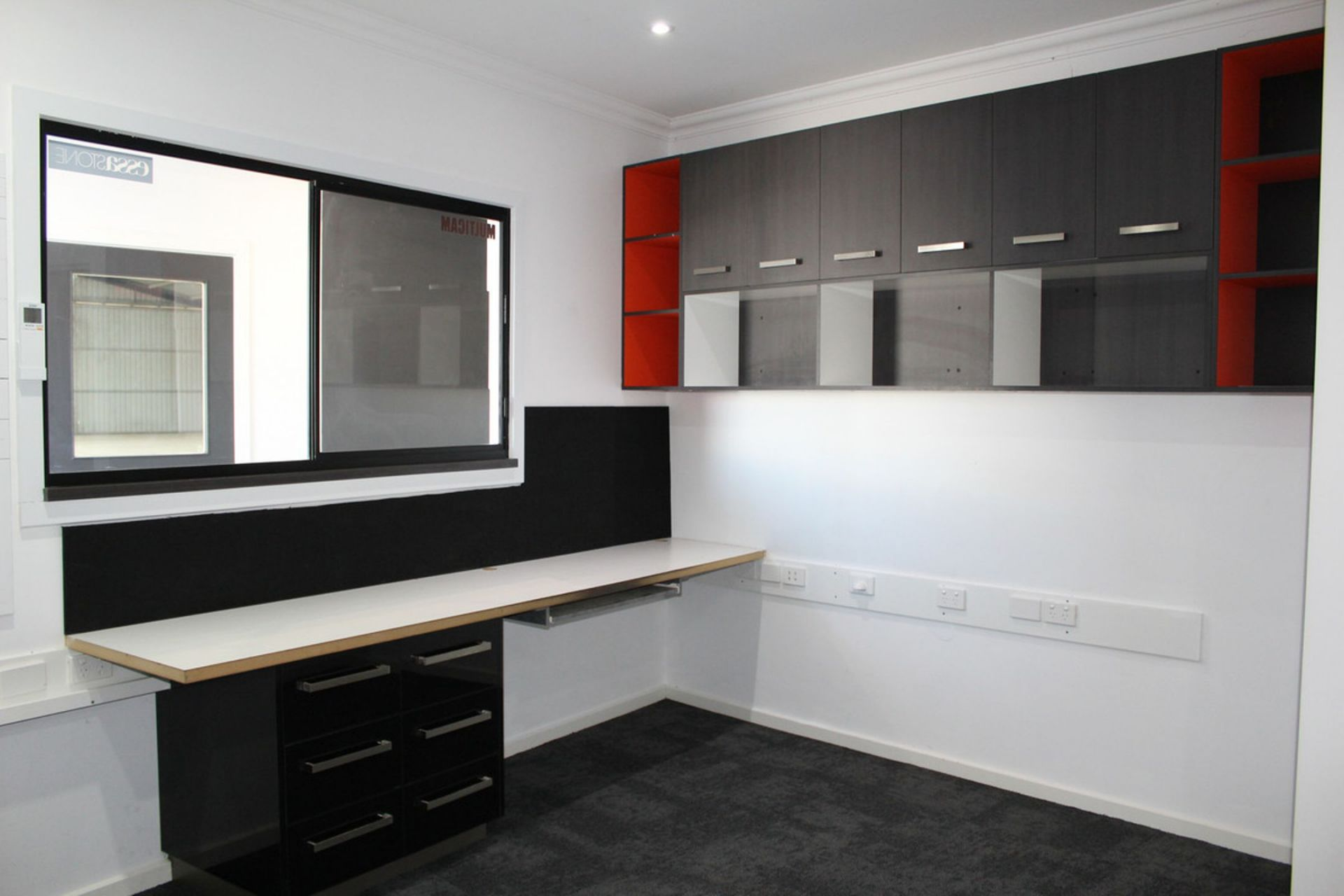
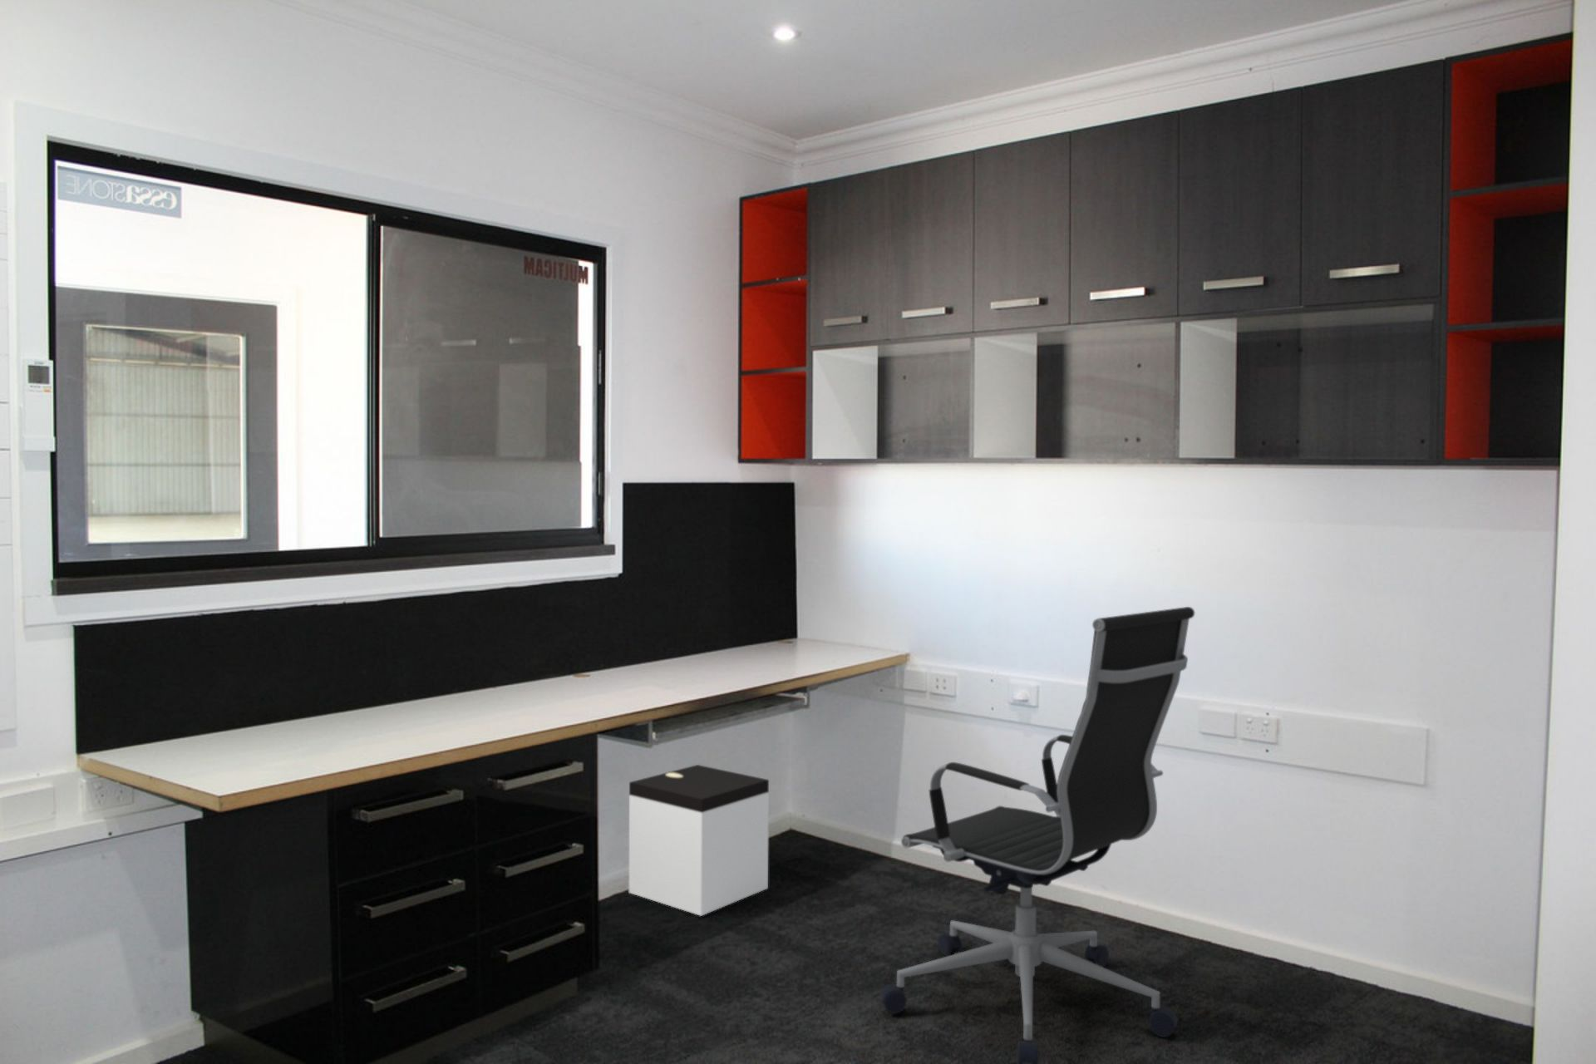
+ trash can [628,764,770,917]
+ office chair [879,606,1196,1064]
